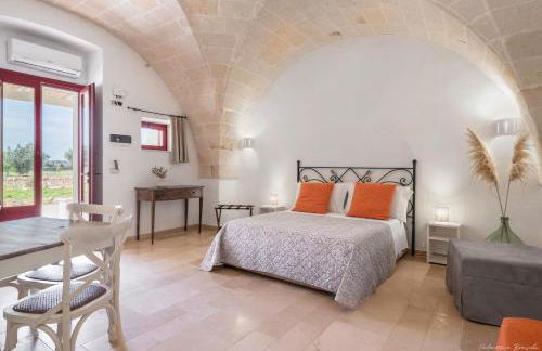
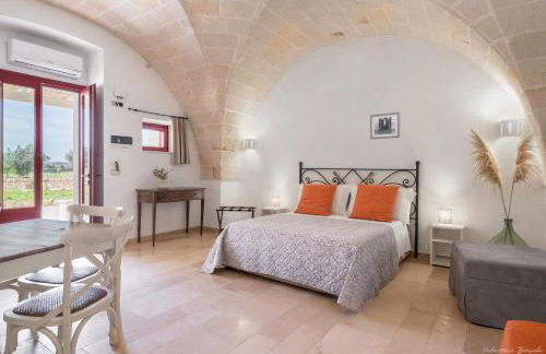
+ wall art [369,110,401,140]
